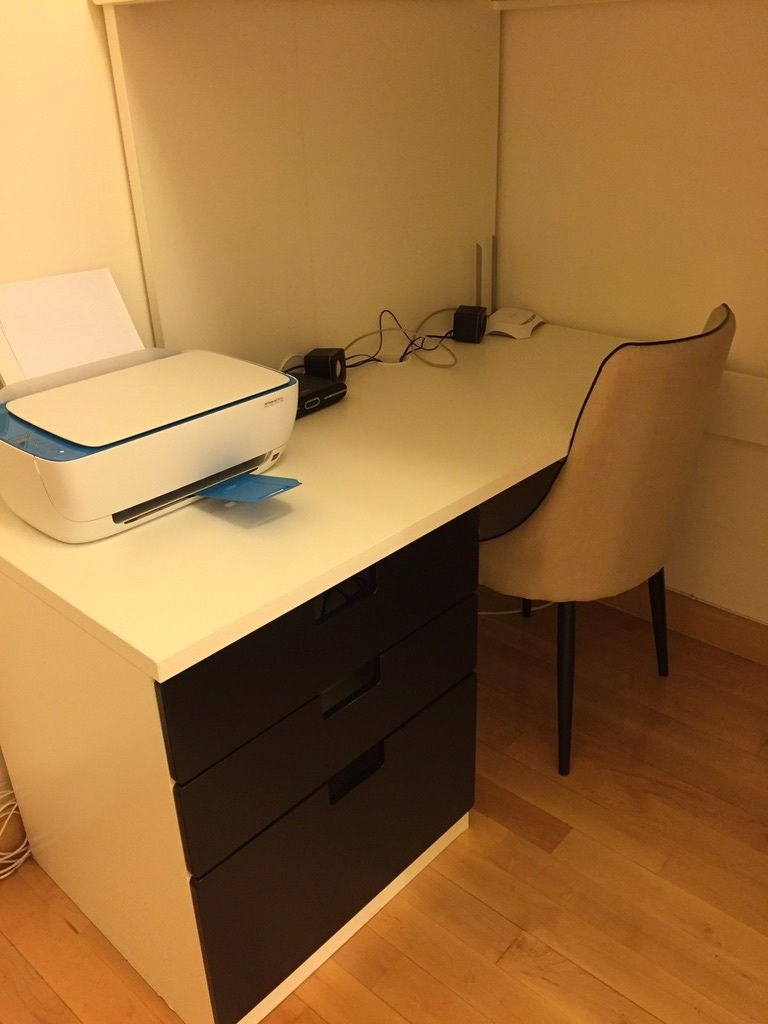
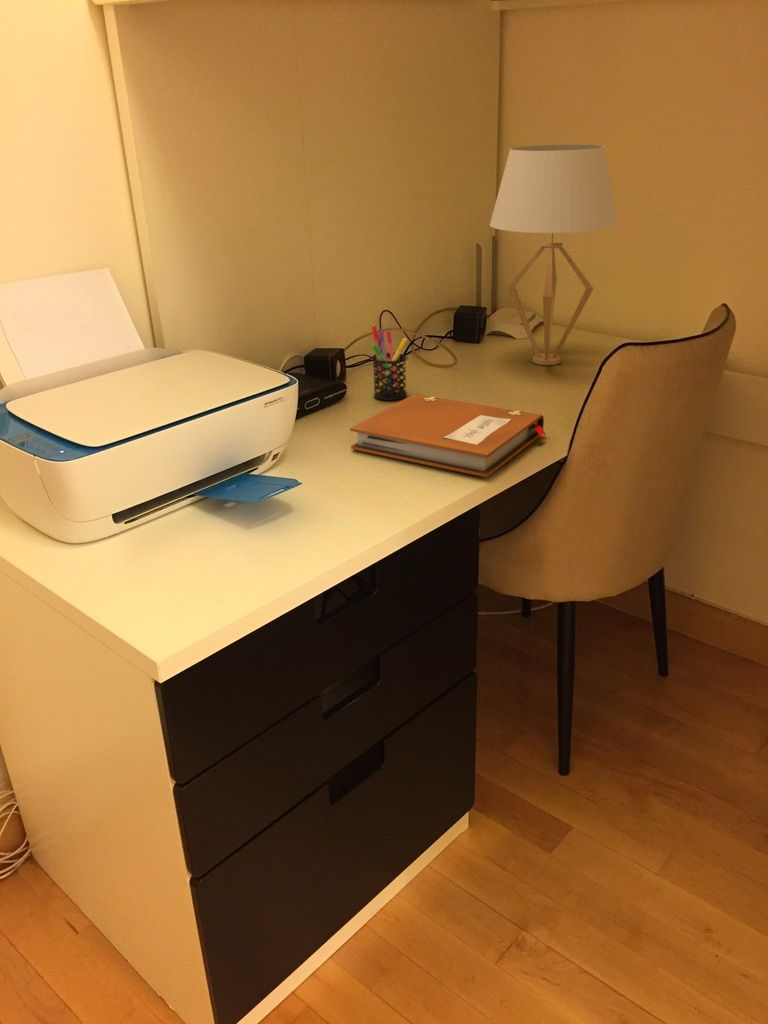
+ table lamp [489,144,619,366]
+ notebook [349,393,547,478]
+ pen holder [371,325,408,401]
